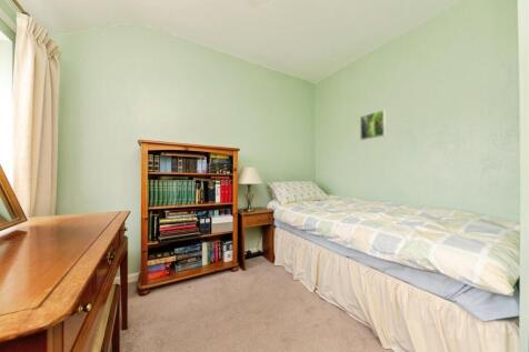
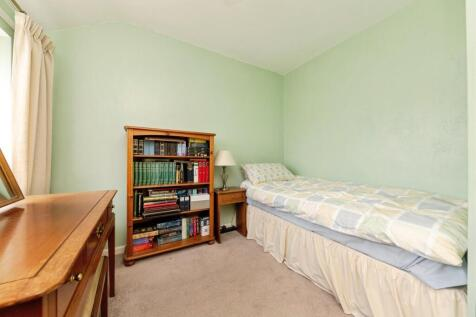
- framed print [359,109,387,141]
